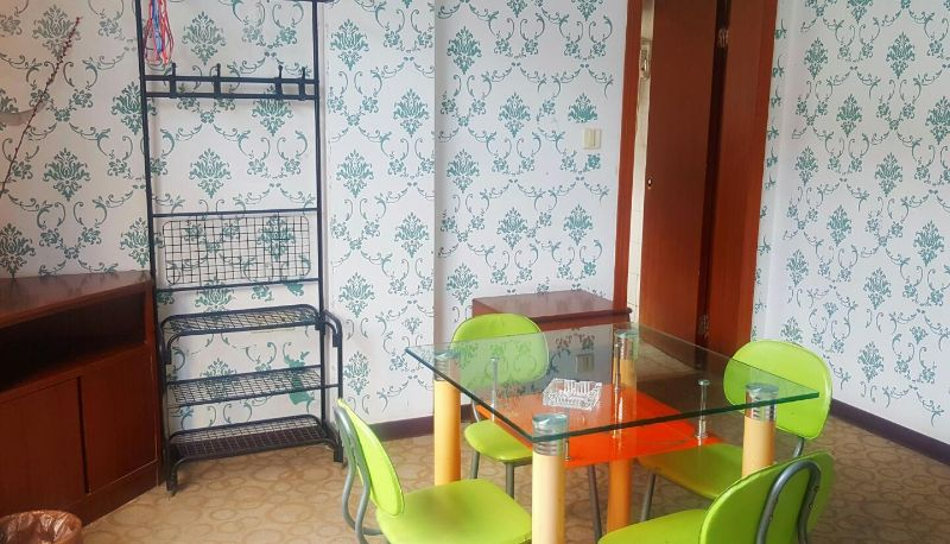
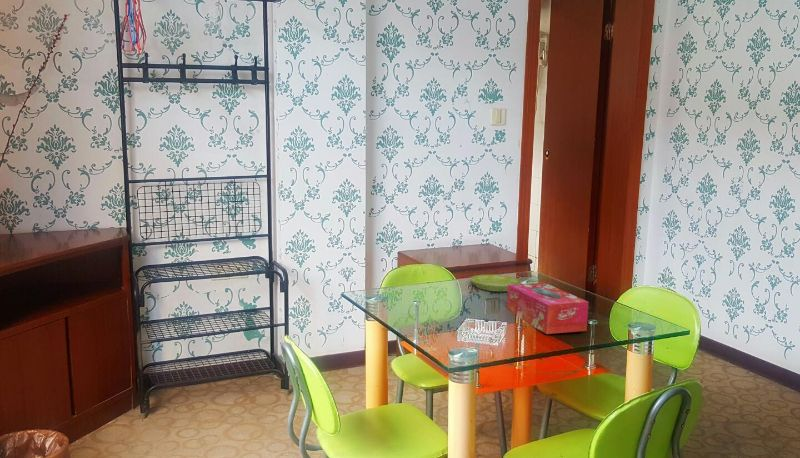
+ saucer [470,274,522,293]
+ tissue box [506,282,589,335]
